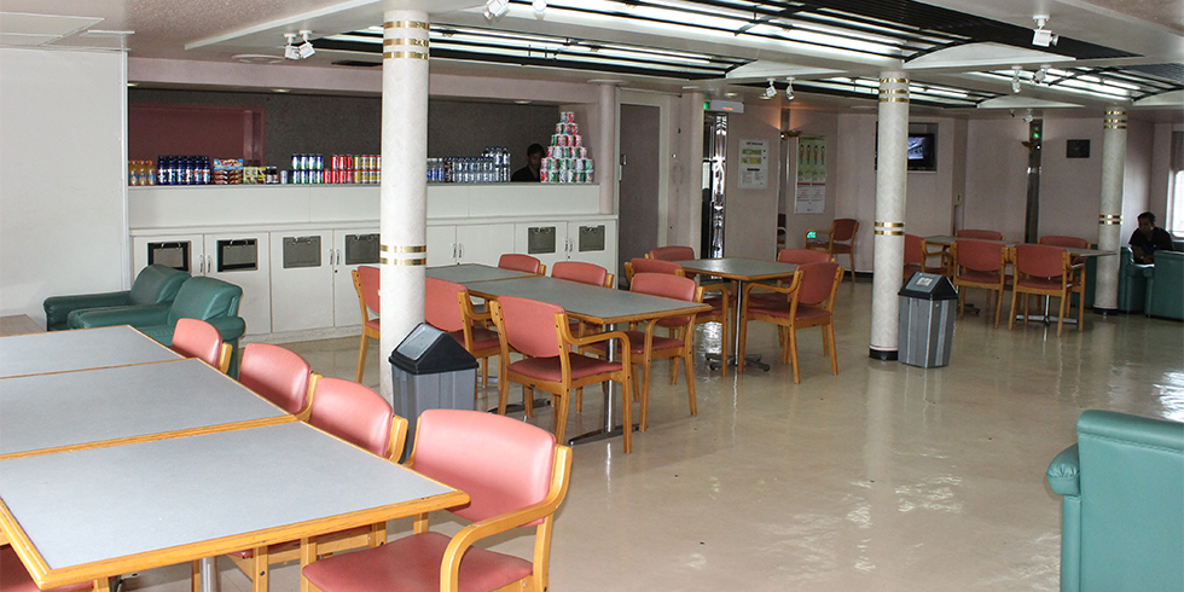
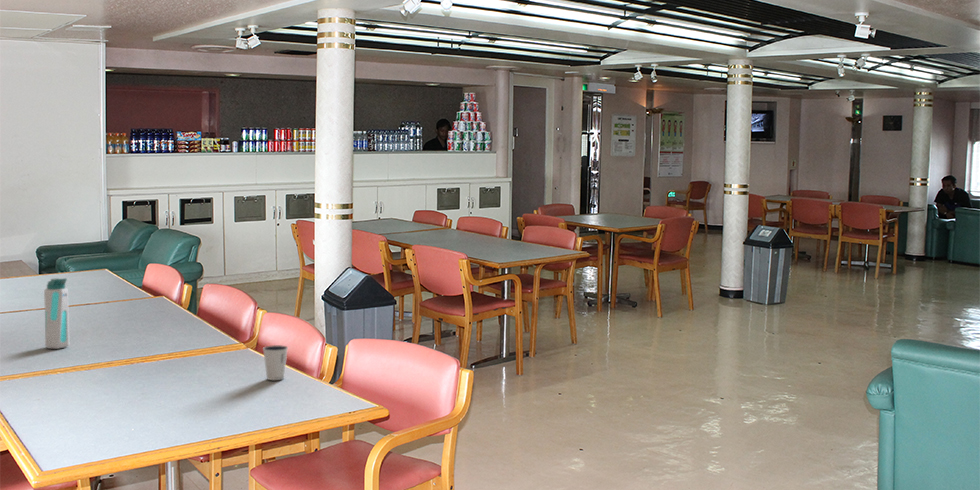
+ water bottle [43,277,70,350]
+ dixie cup [262,344,289,381]
